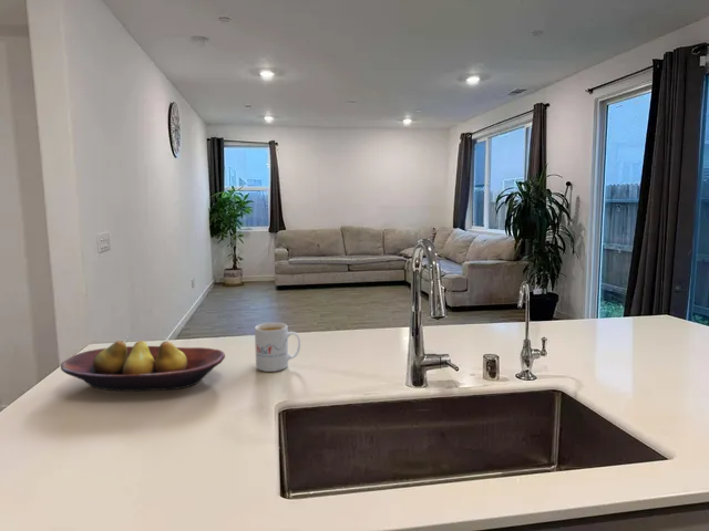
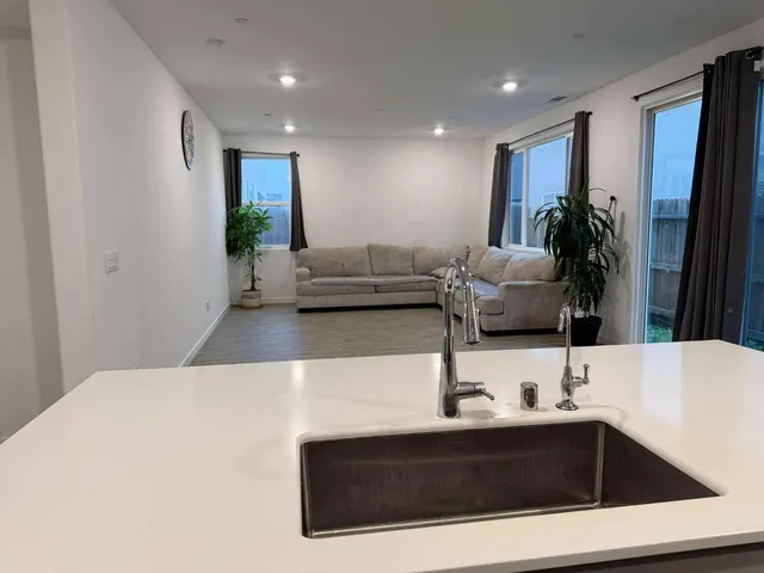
- fruit bowl [60,340,226,392]
- mug [254,322,301,373]
